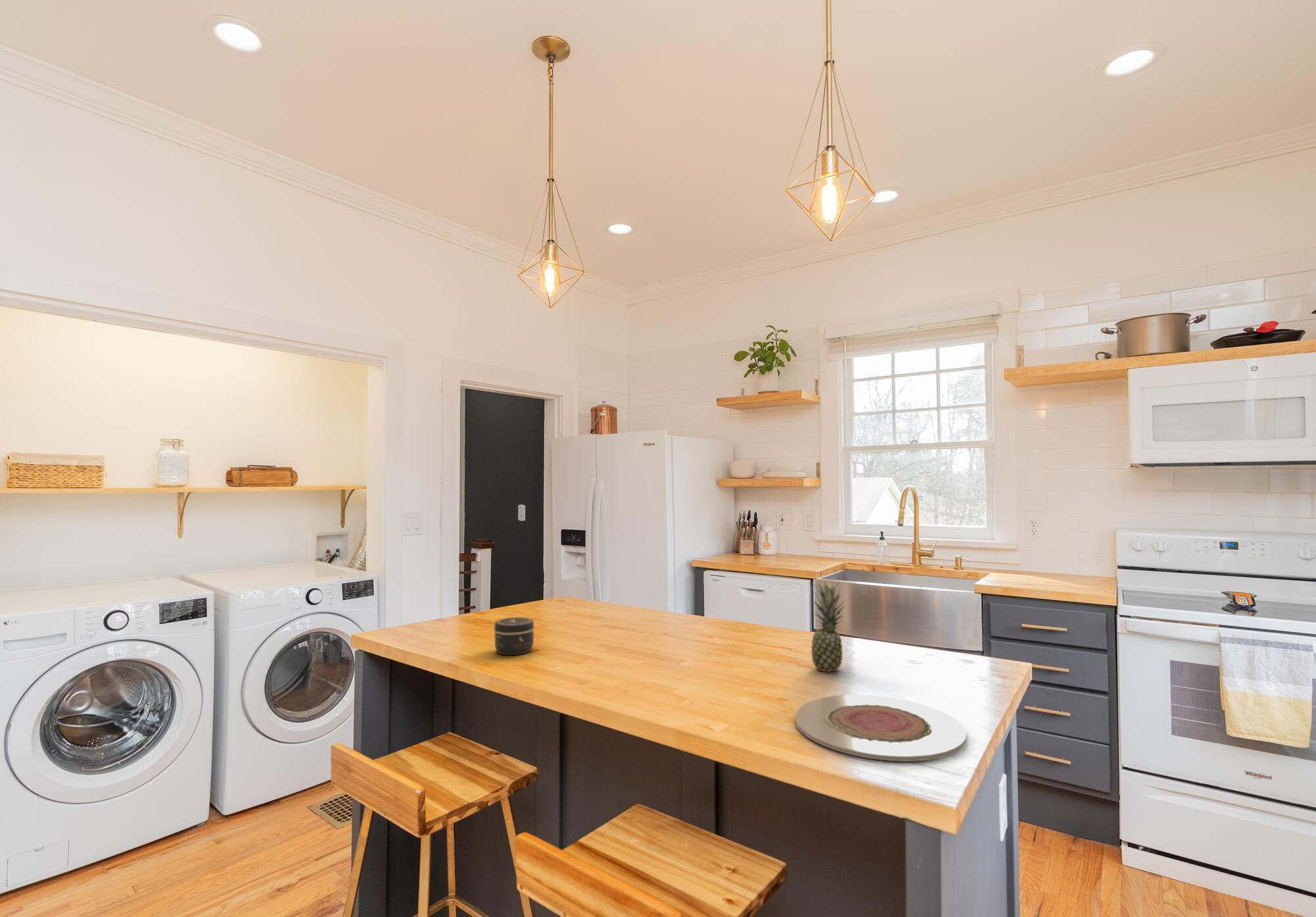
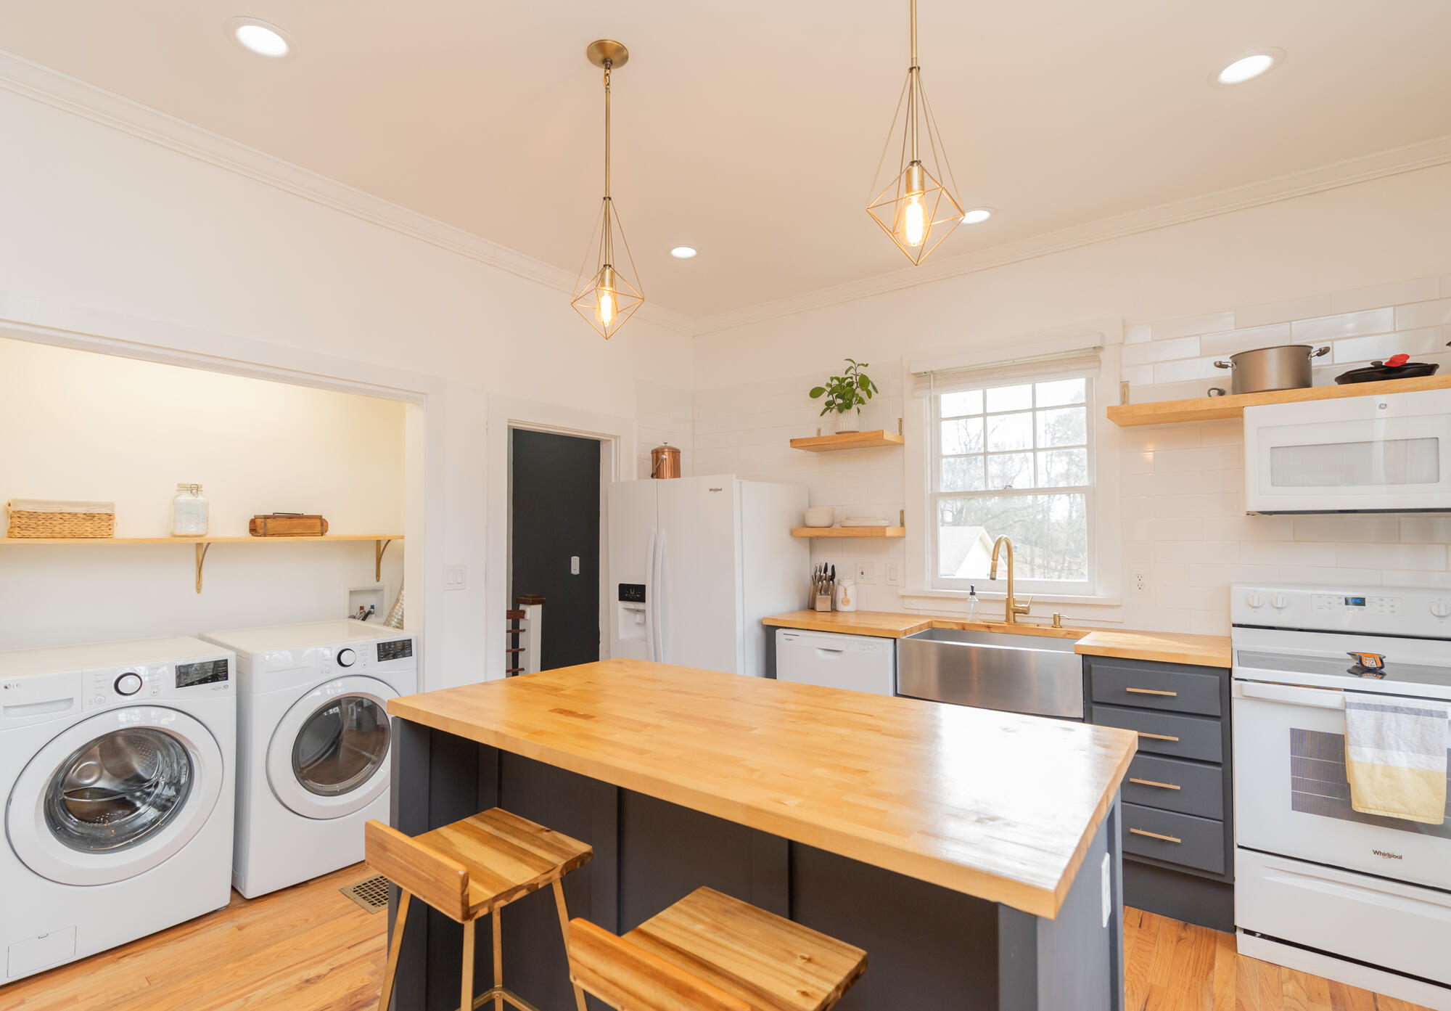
- fruit [811,580,846,673]
- plate [794,694,967,762]
- jar [493,616,535,656]
